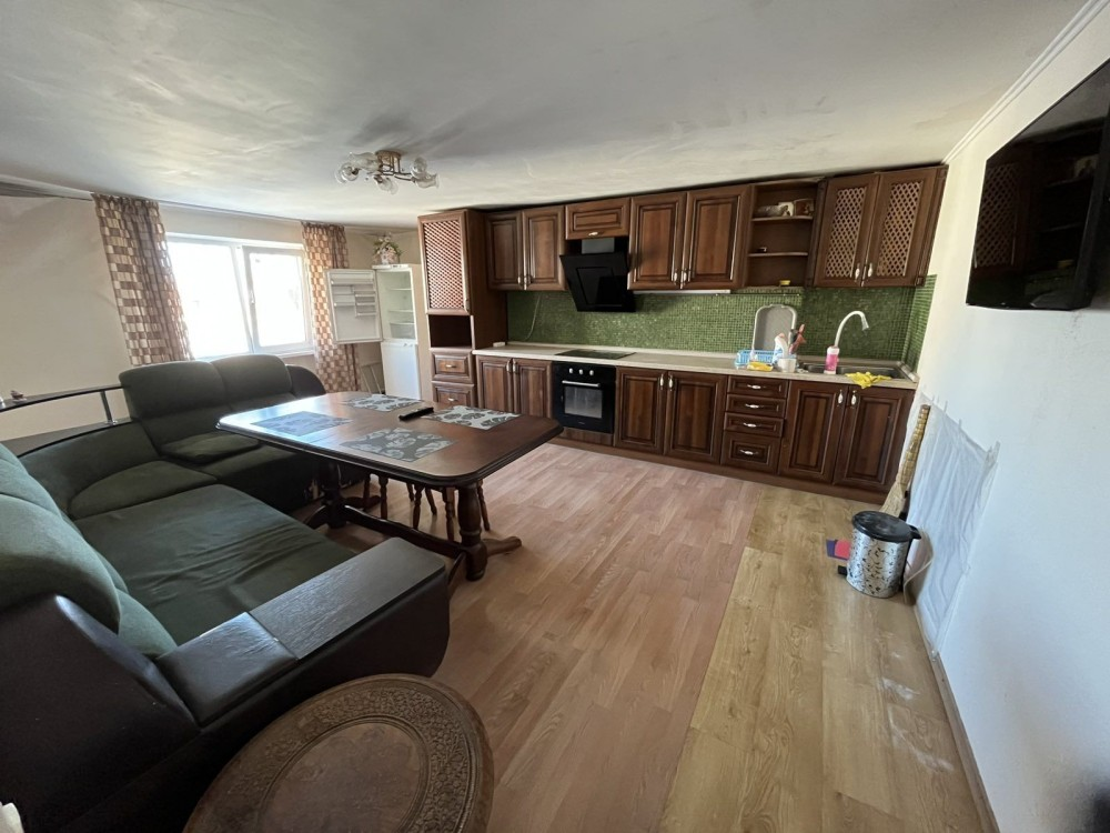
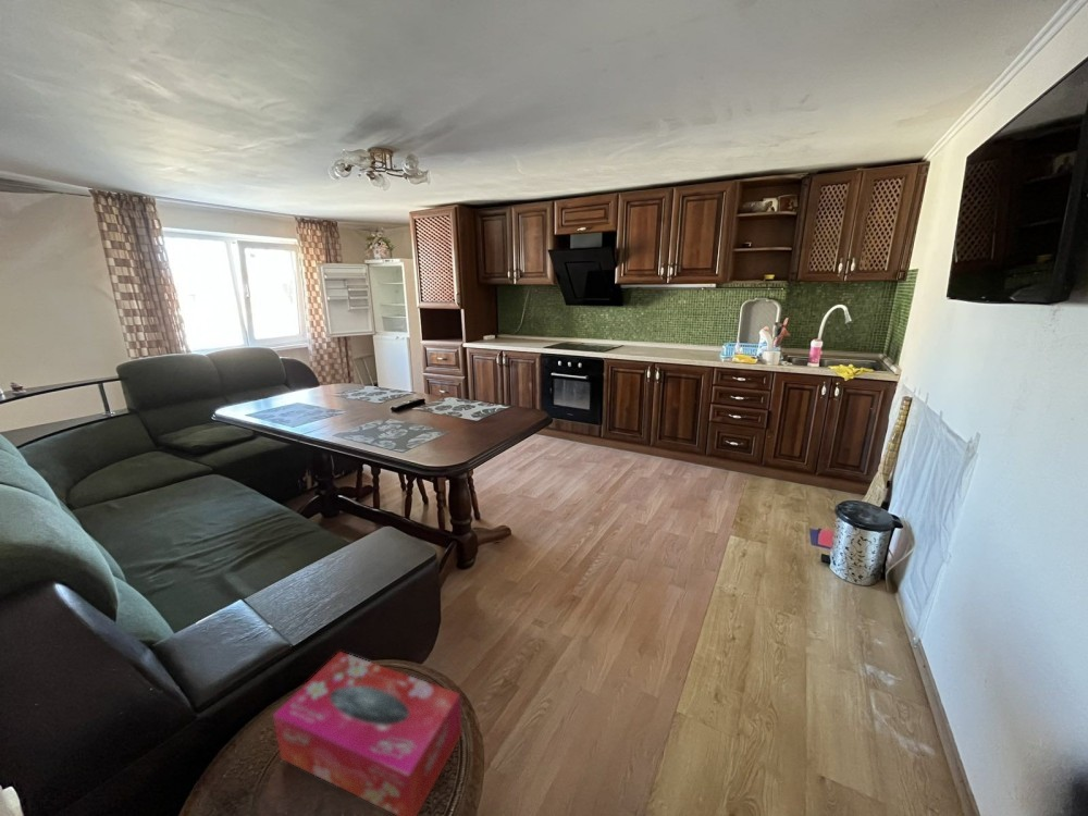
+ tissue box [272,651,462,816]
